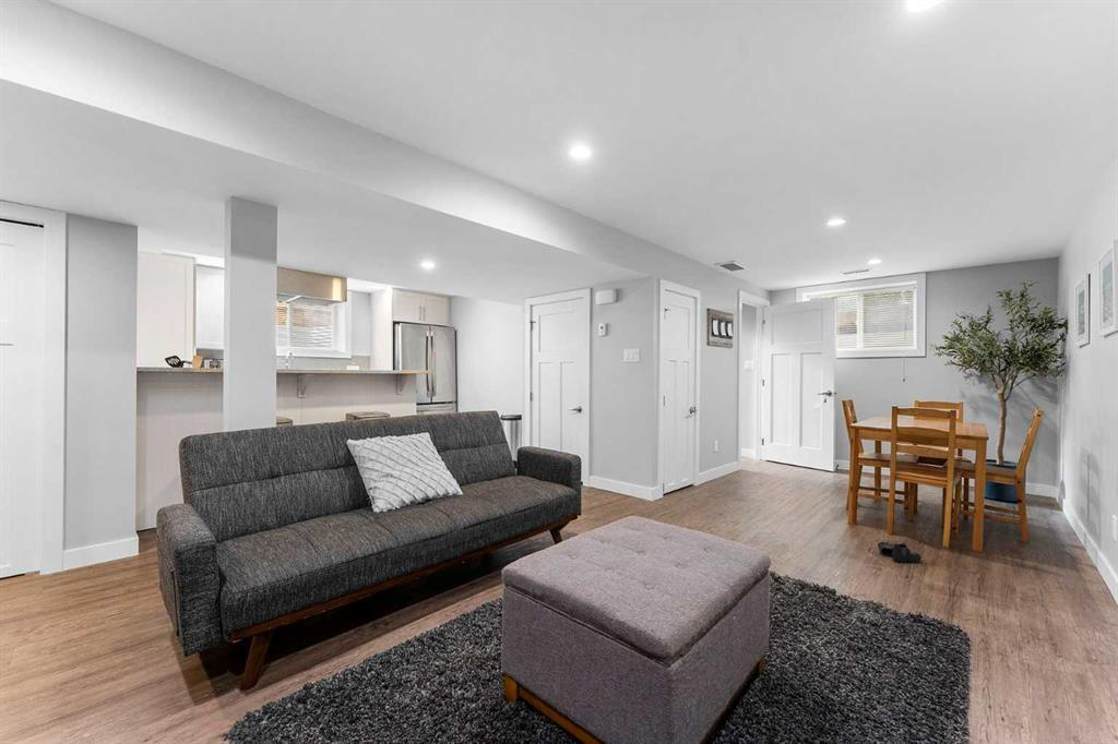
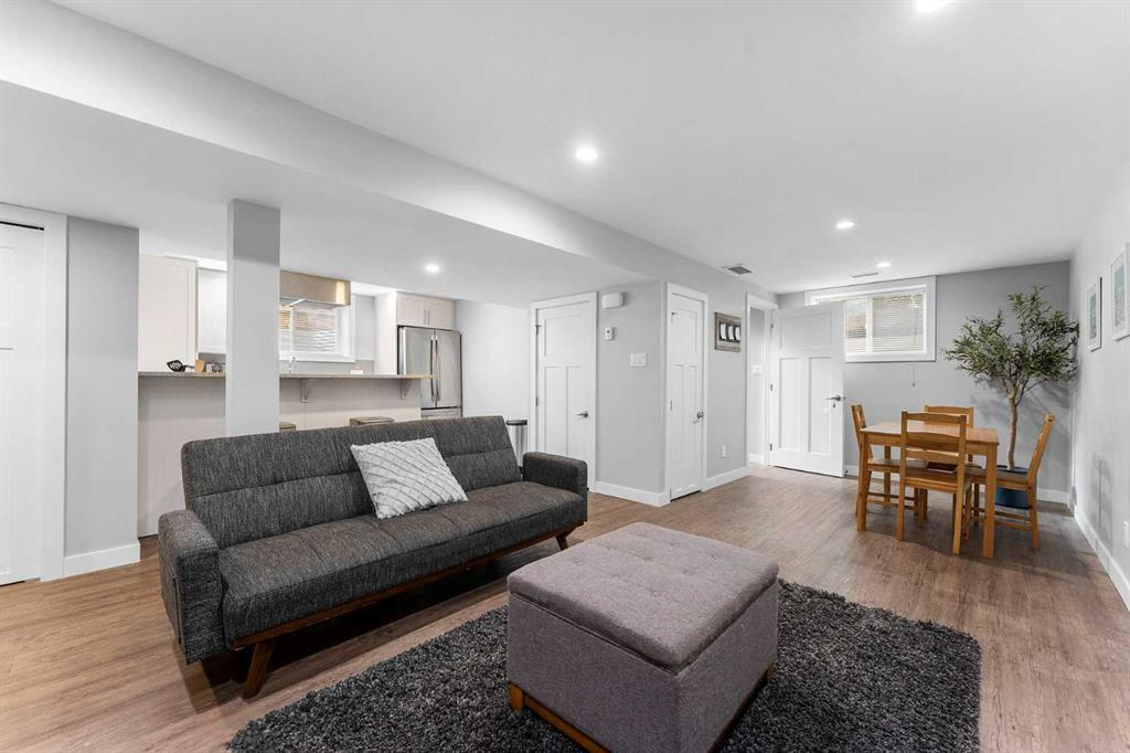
- boots [877,541,921,564]
